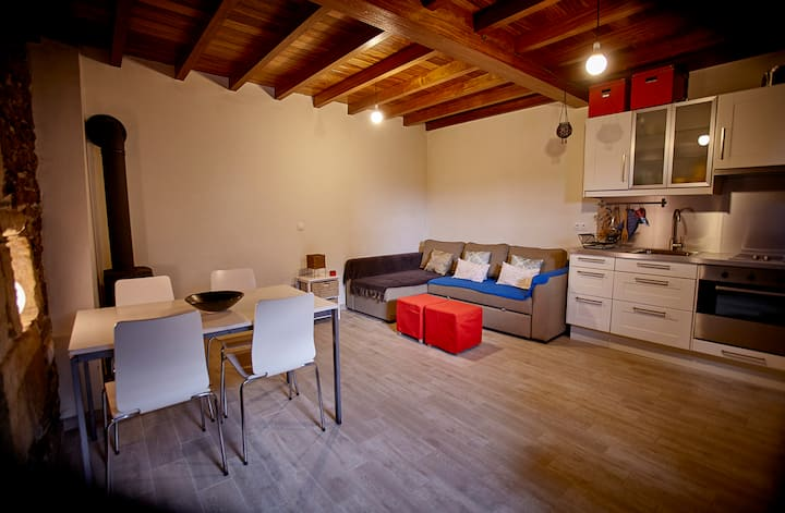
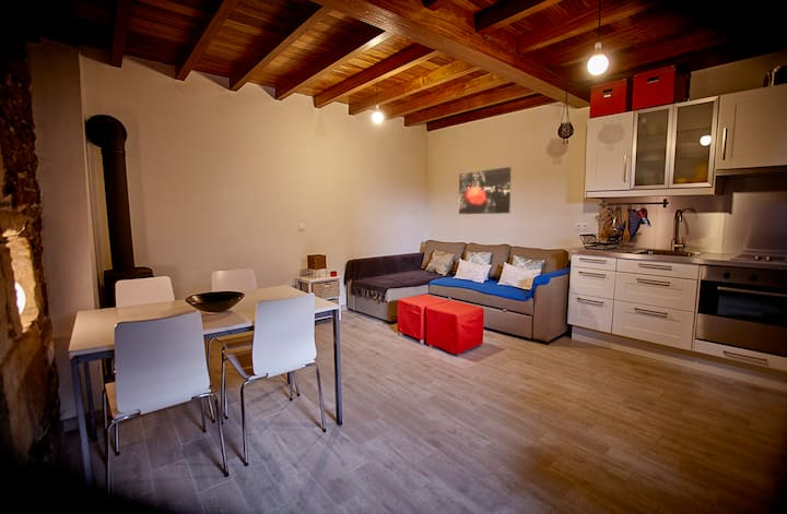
+ wall art [458,166,512,215]
